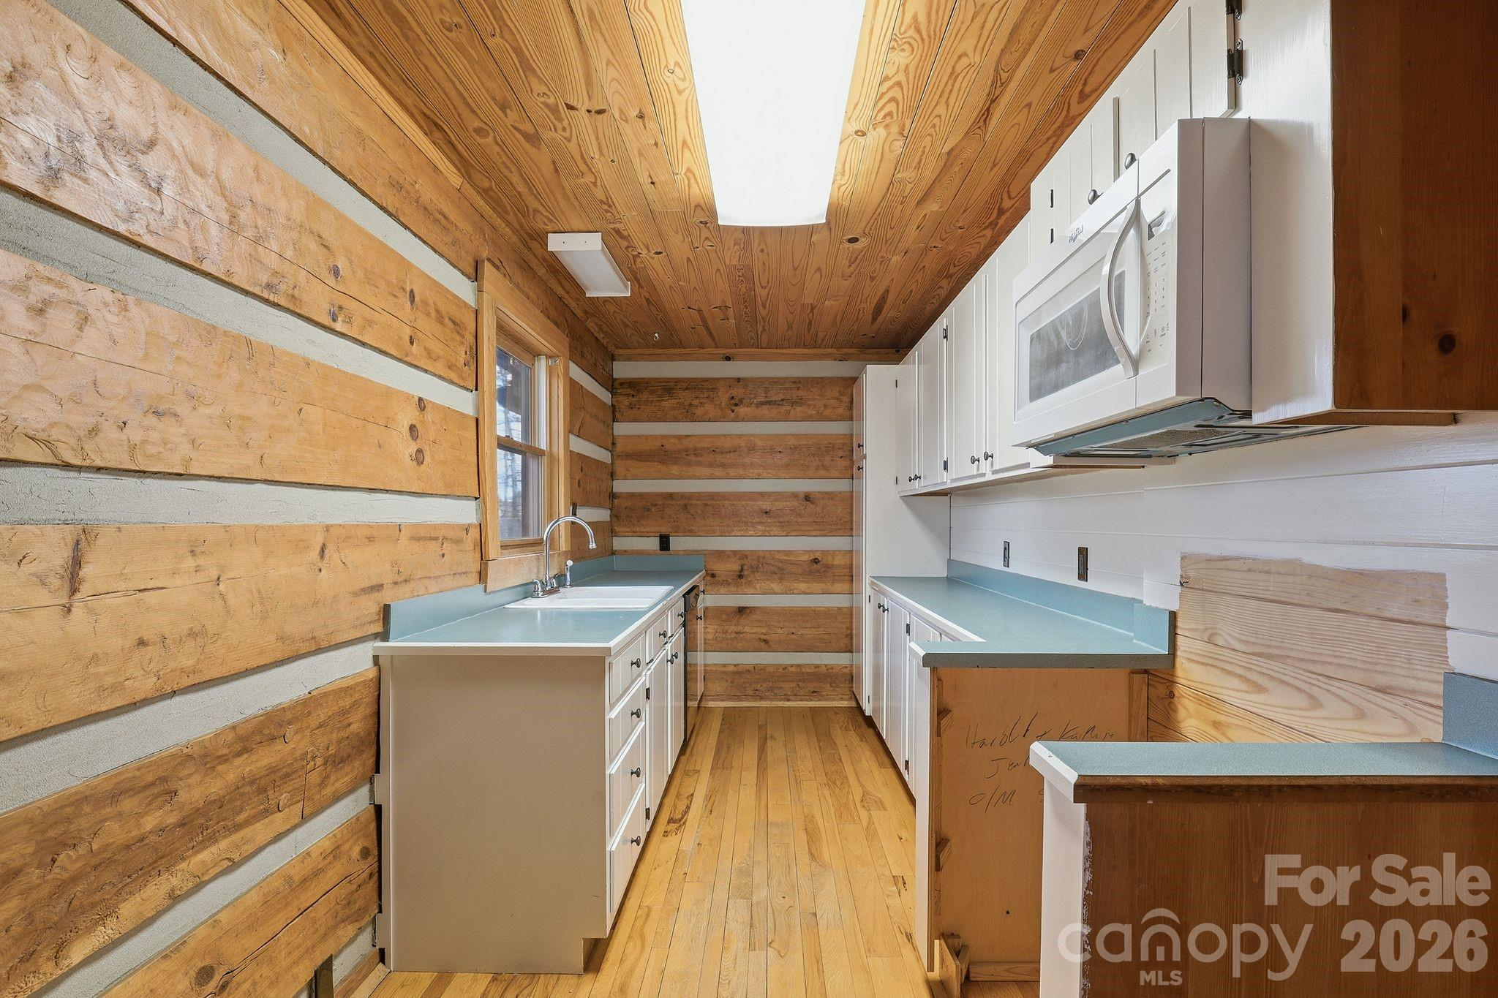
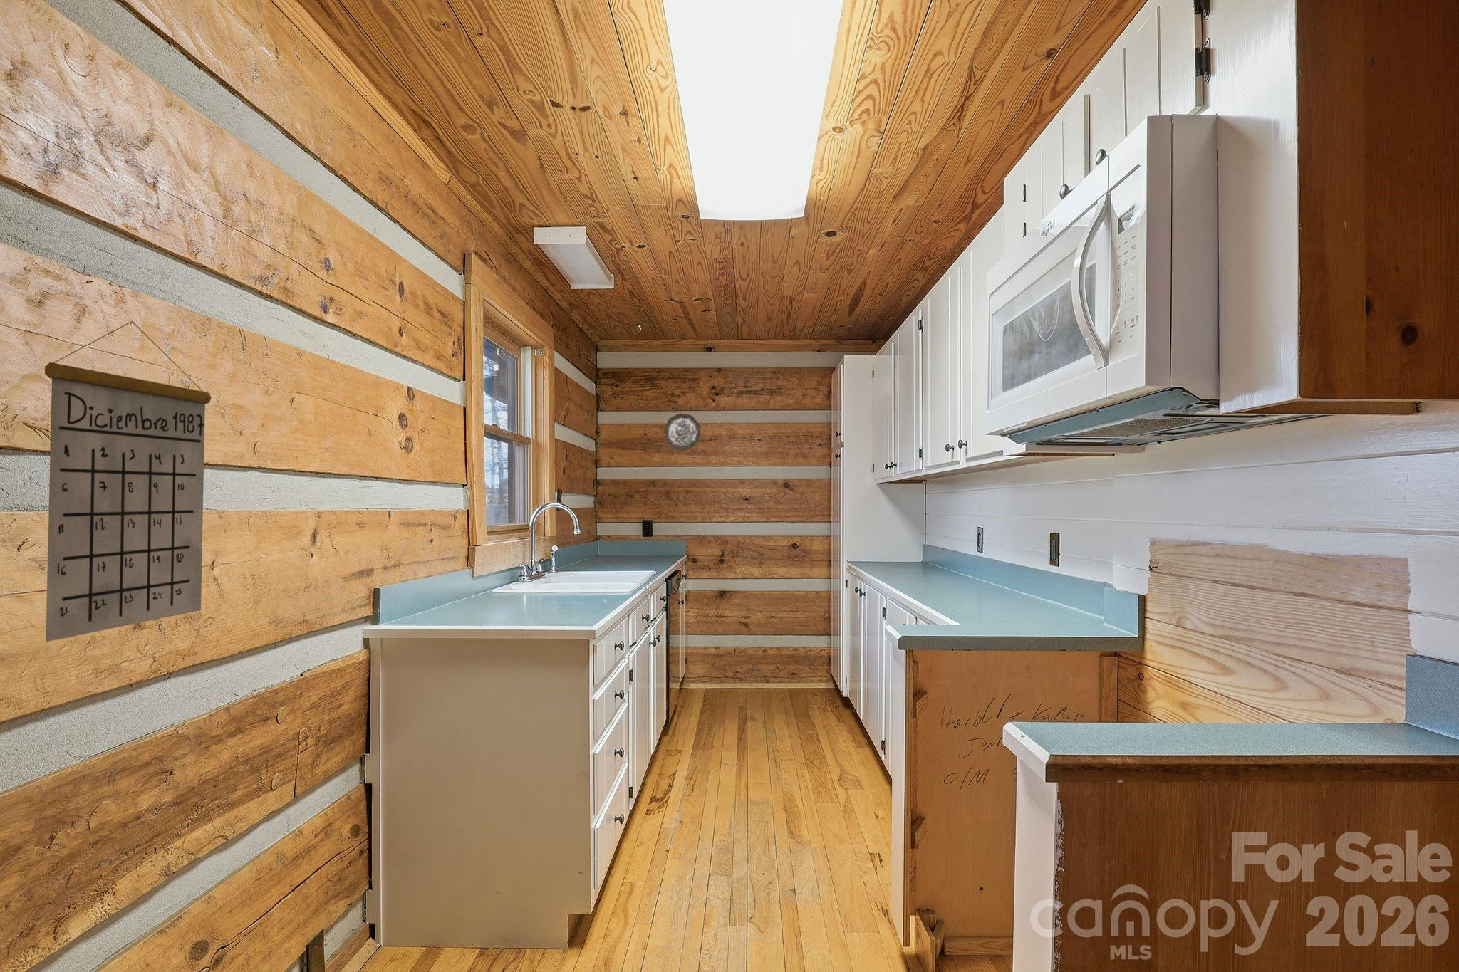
+ decorative plate [663,413,702,451]
+ calendar [44,320,213,642]
